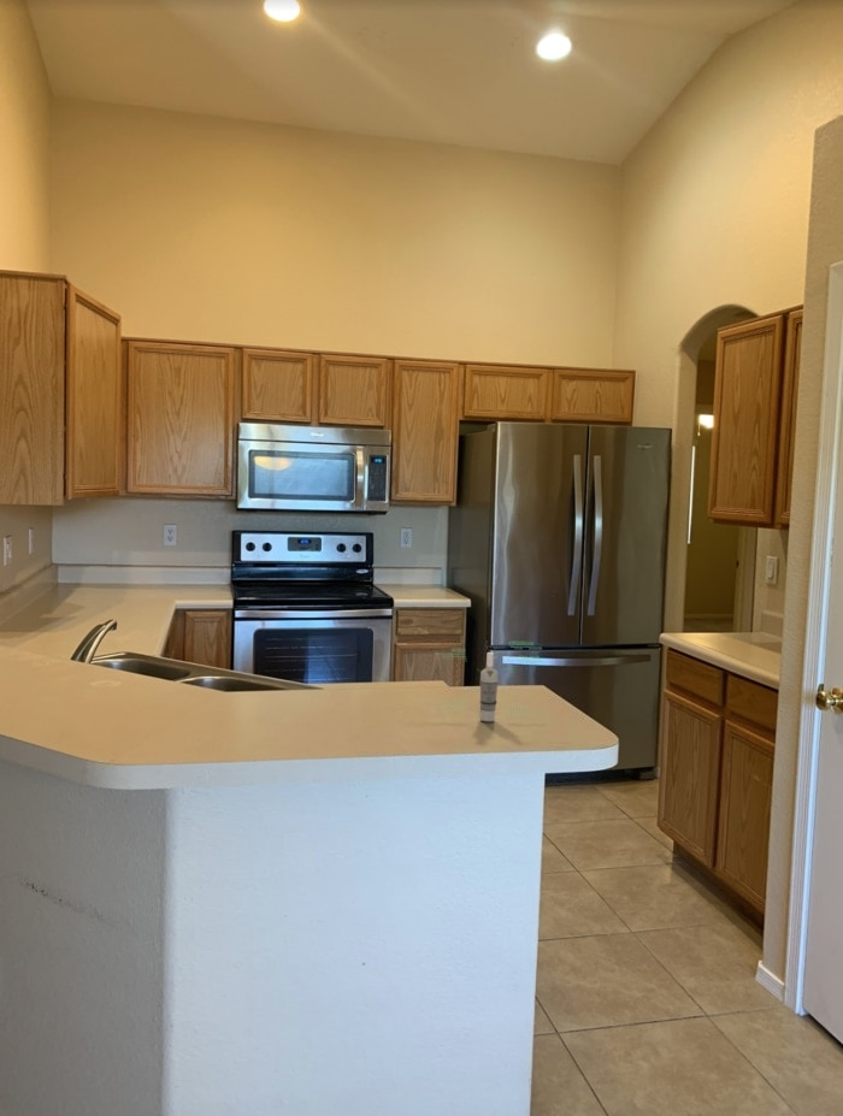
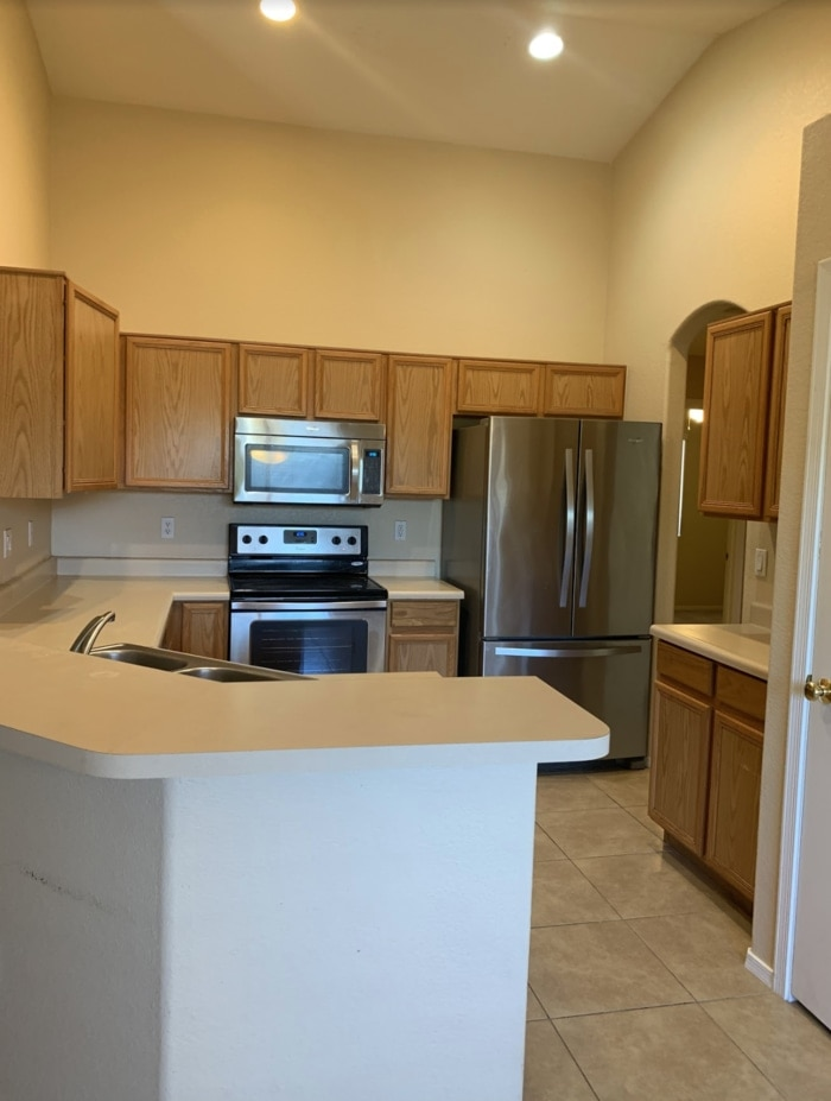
- bottle [429,639,547,722]
